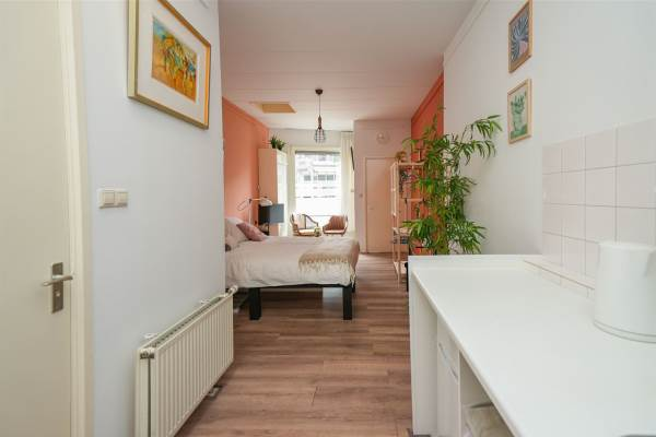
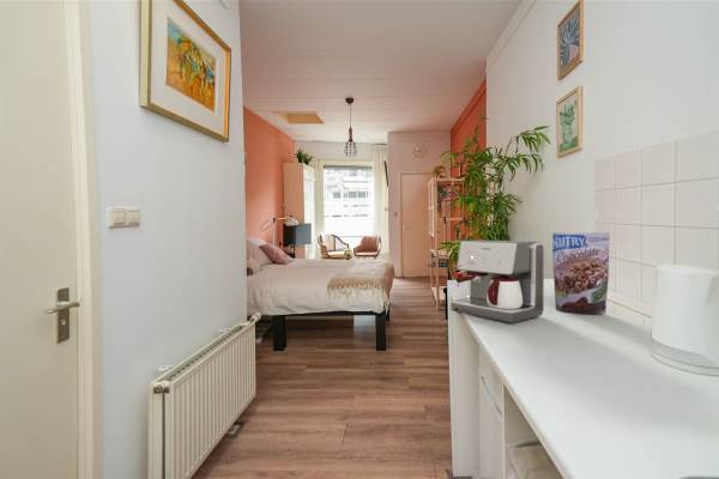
+ granola pouch [551,231,611,315]
+ coffee maker [451,240,545,323]
